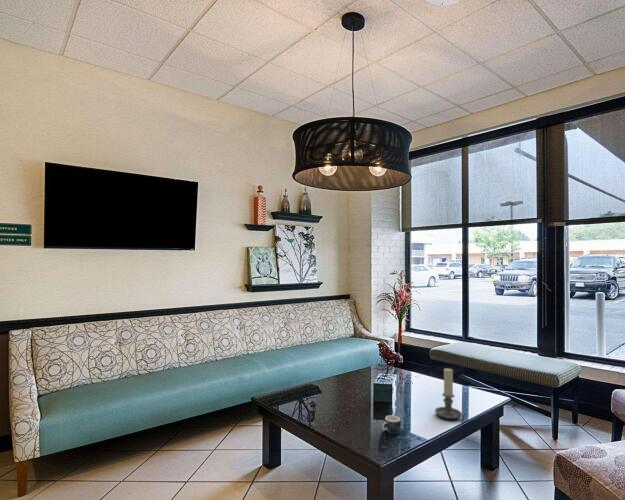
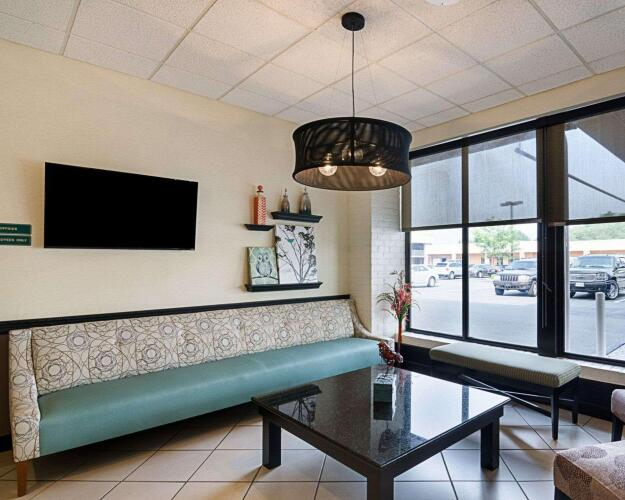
- candle holder [434,367,465,422]
- mug [381,414,402,435]
